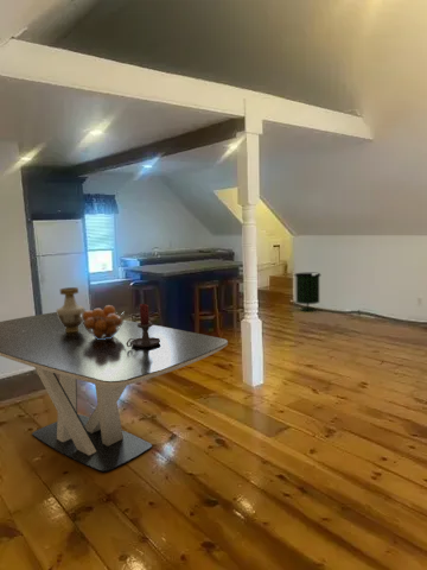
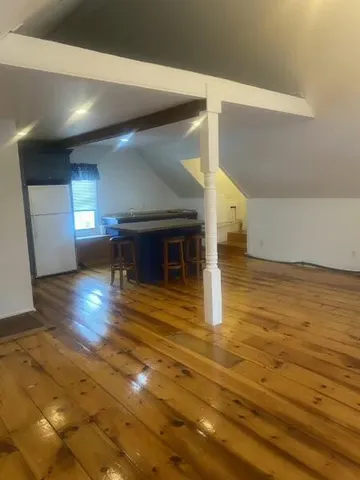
- dining table [0,311,229,474]
- trash can [293,272,321,312]
- fruit basket [81,304,126,340]
- vase [56,286,87,331]
- candle holder [127,303,160,348]
